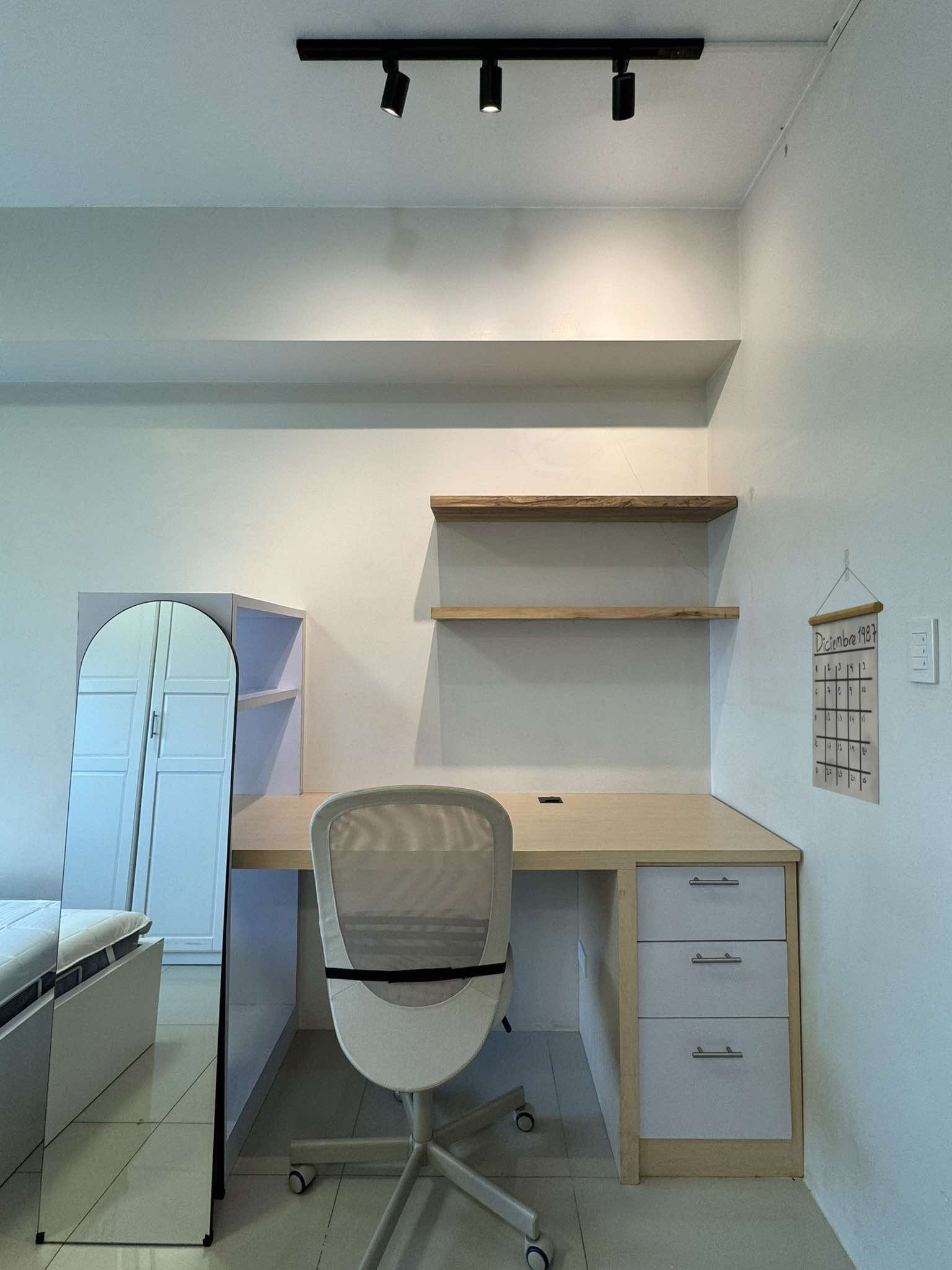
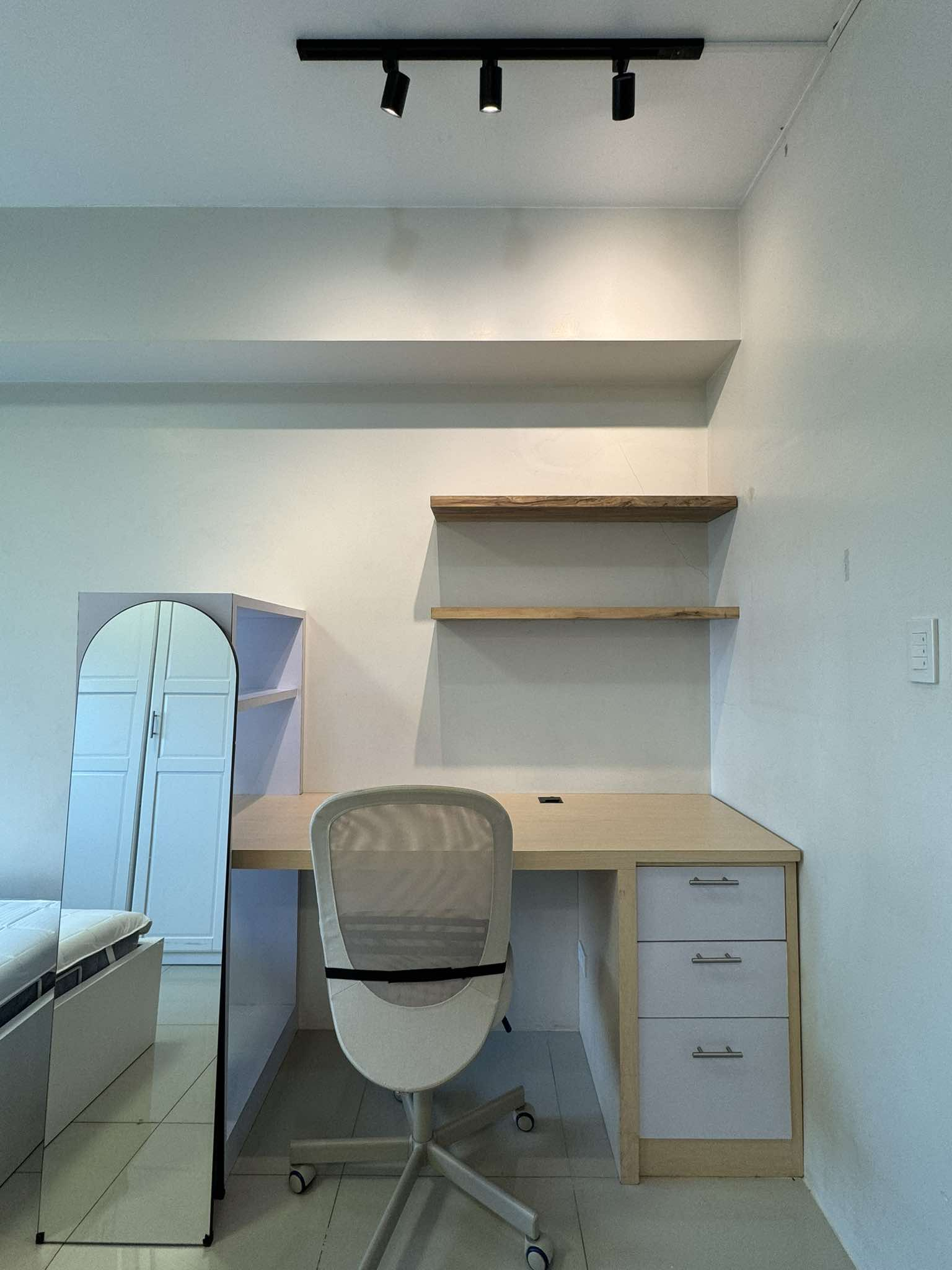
- calendar [808,567,884,806]
